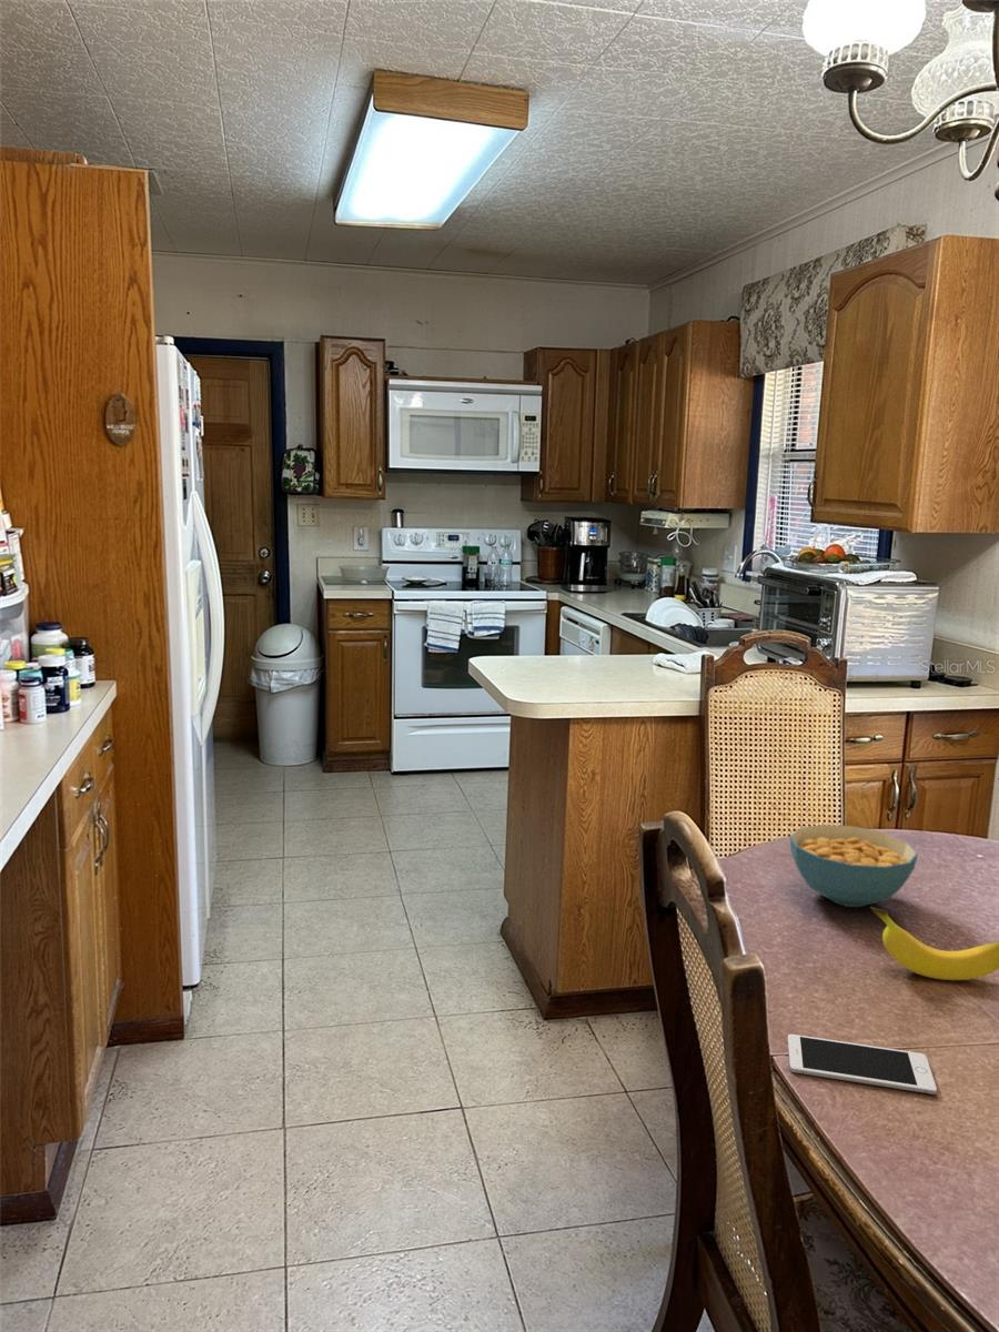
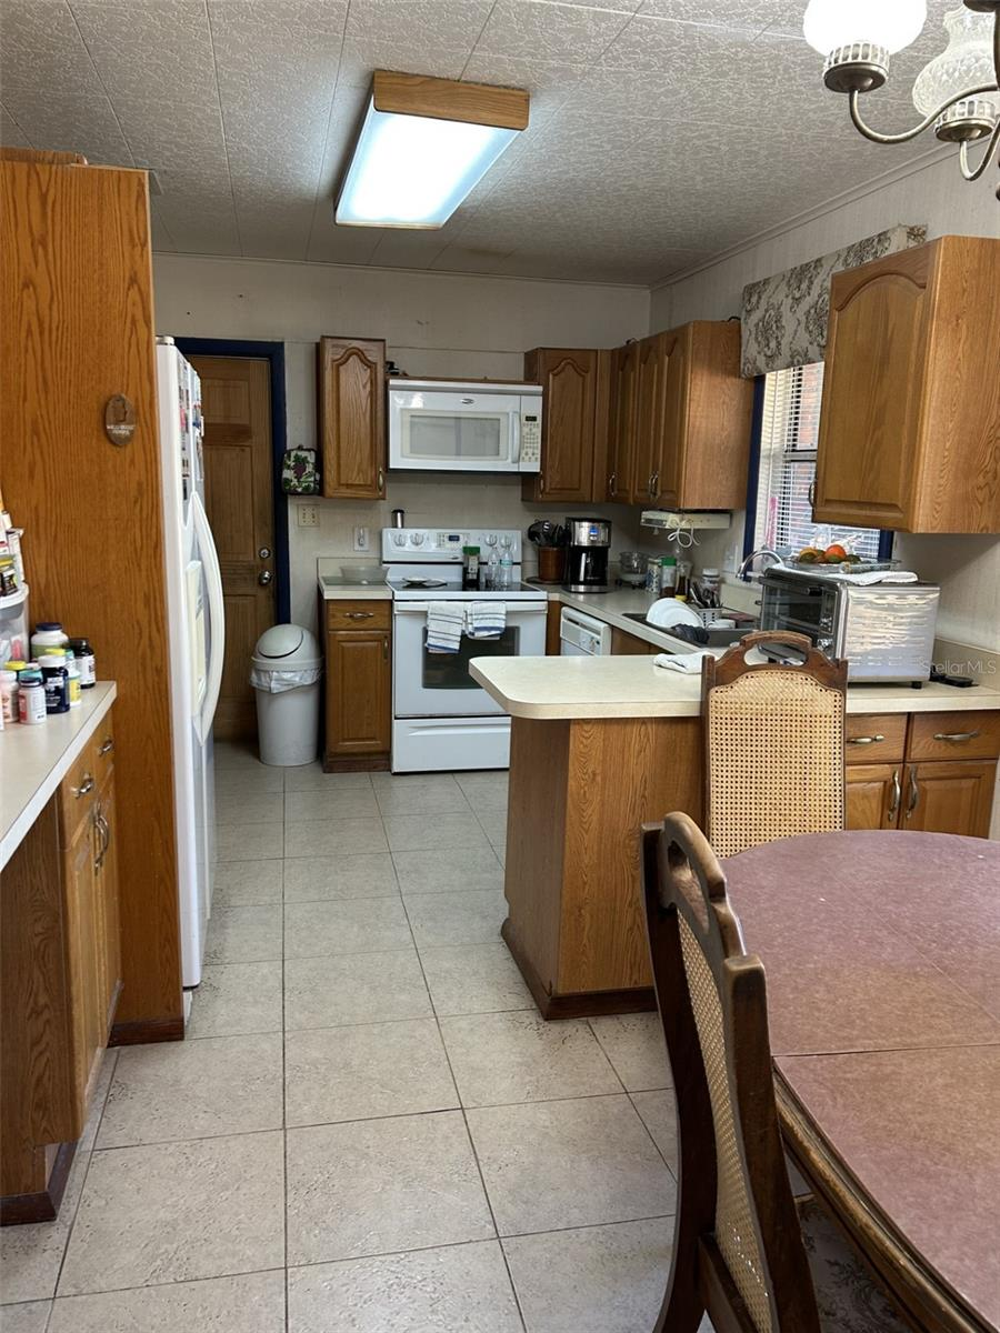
- cereal bowl [789,824,919,908]
- banana [869,906,999,981]
- cell phone [787,1033,938,1096]
